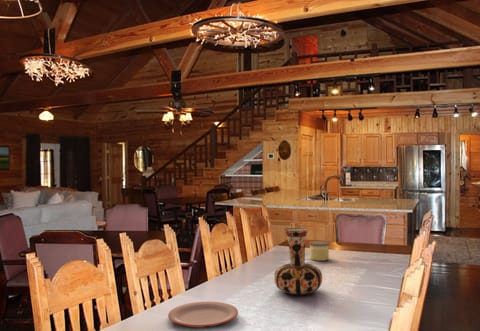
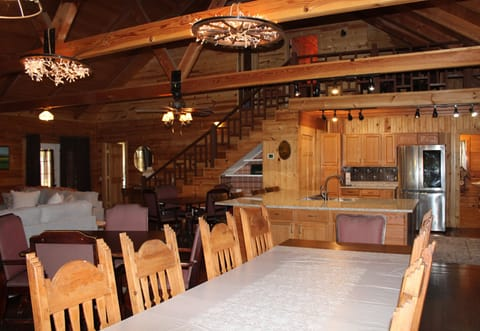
- vase [273,227,323,296]
- candle [308,240,330,262]
- plate [167,301,239,328]
